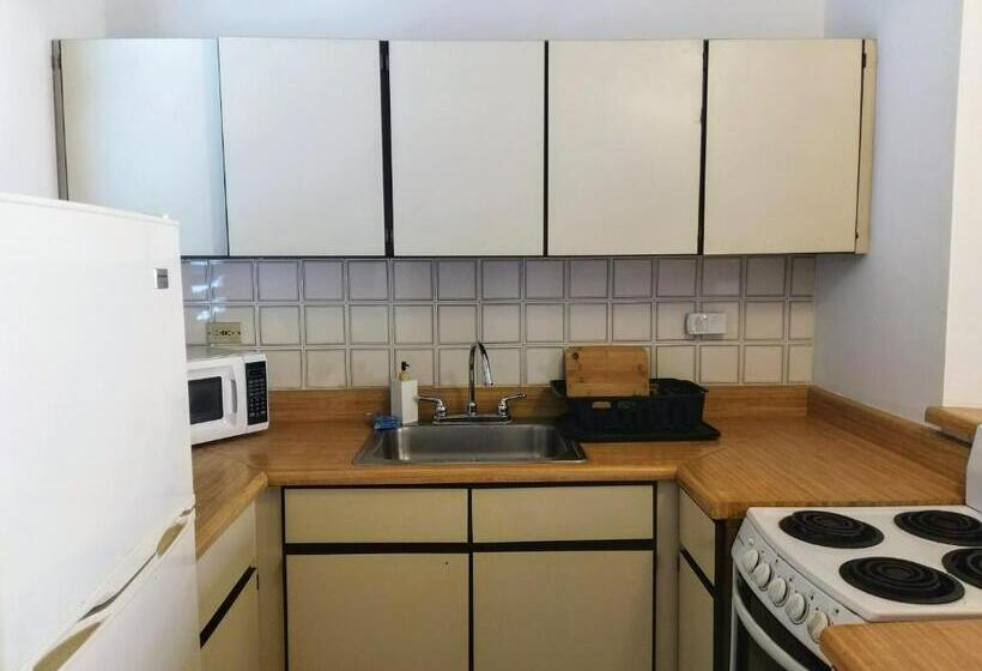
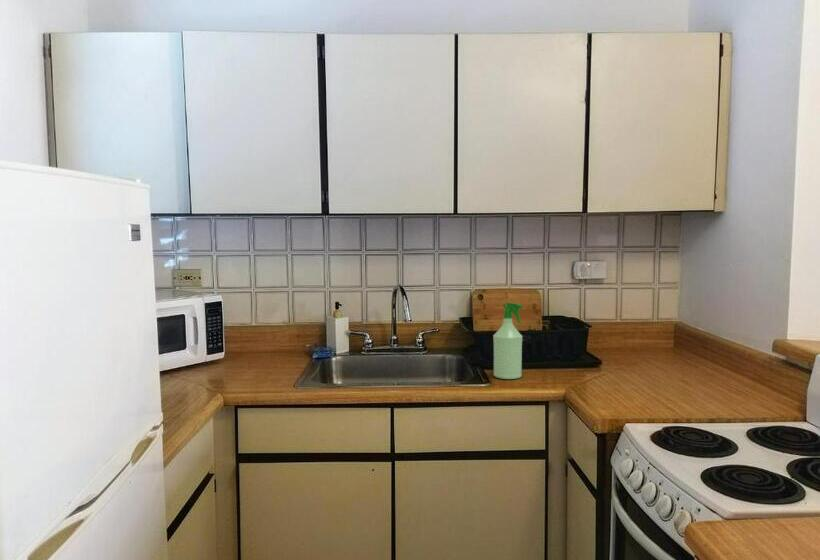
+ spray bottle [492,302,524,380]
